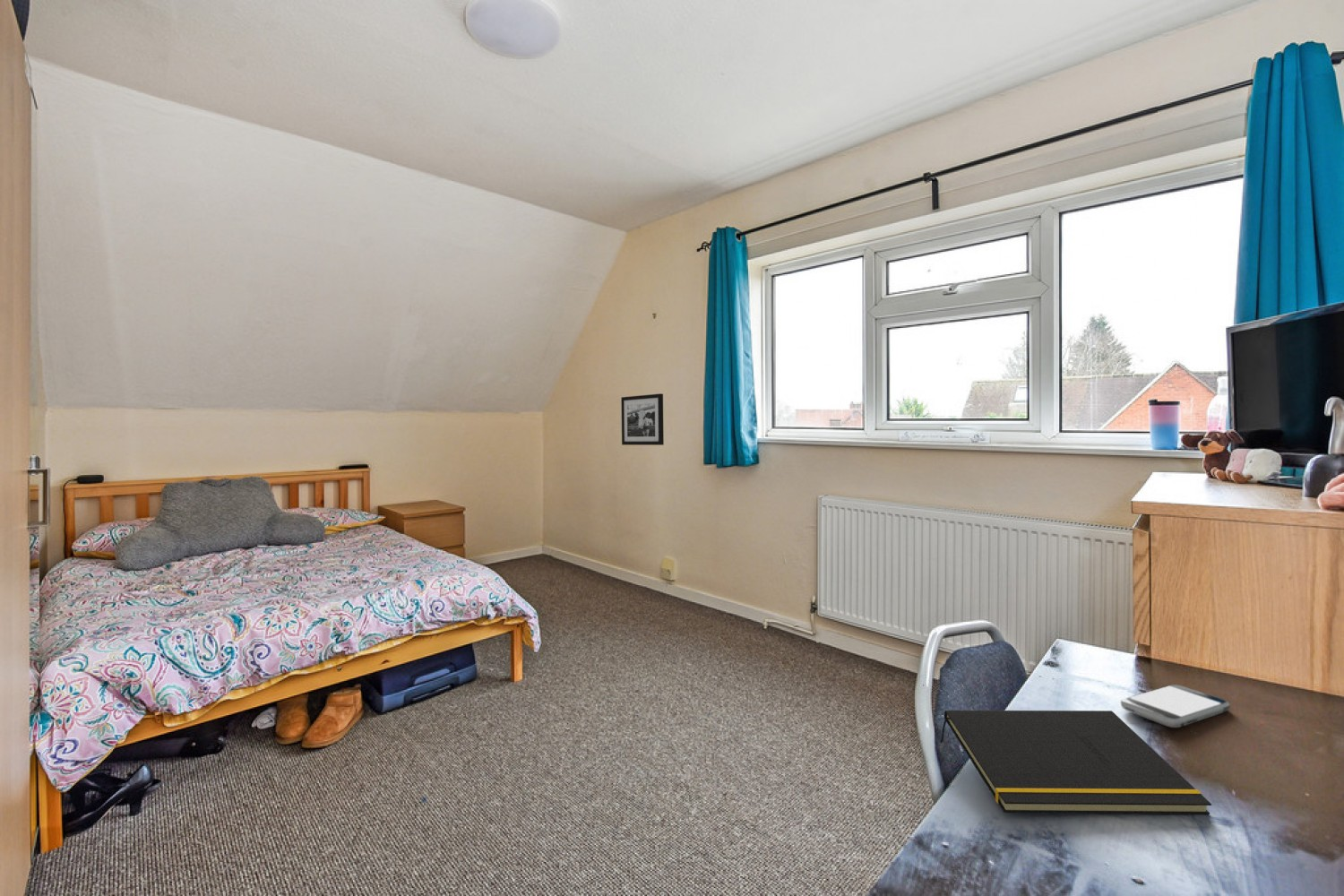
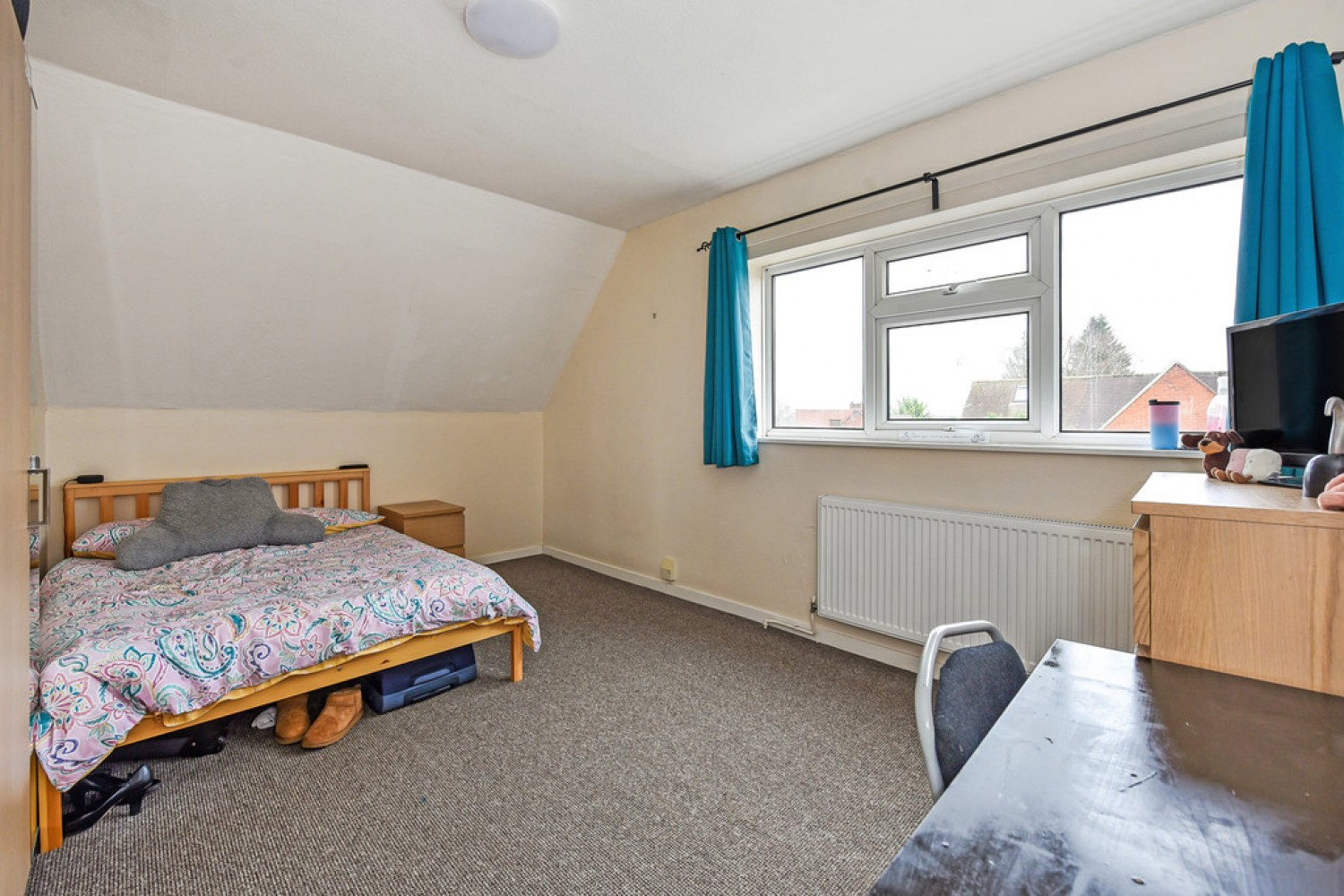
- smartphone [1120,684,1231,728]
- notepad [939,710,1212,815]
- picture frame [620,392,665,446]
